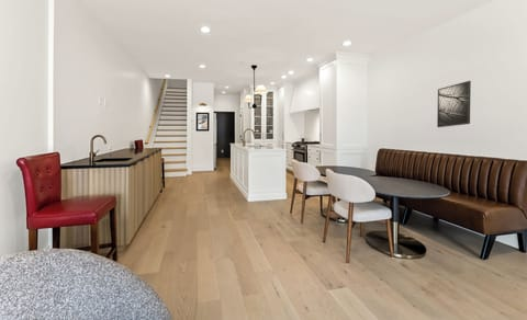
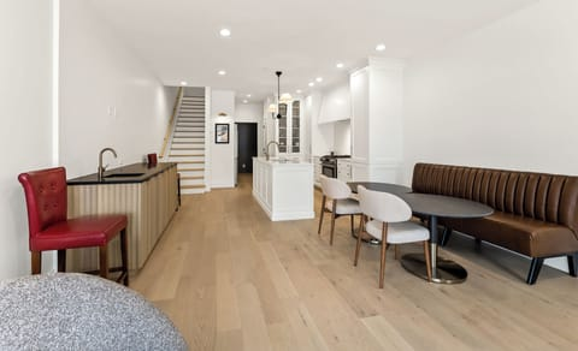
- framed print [436,80,472,128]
